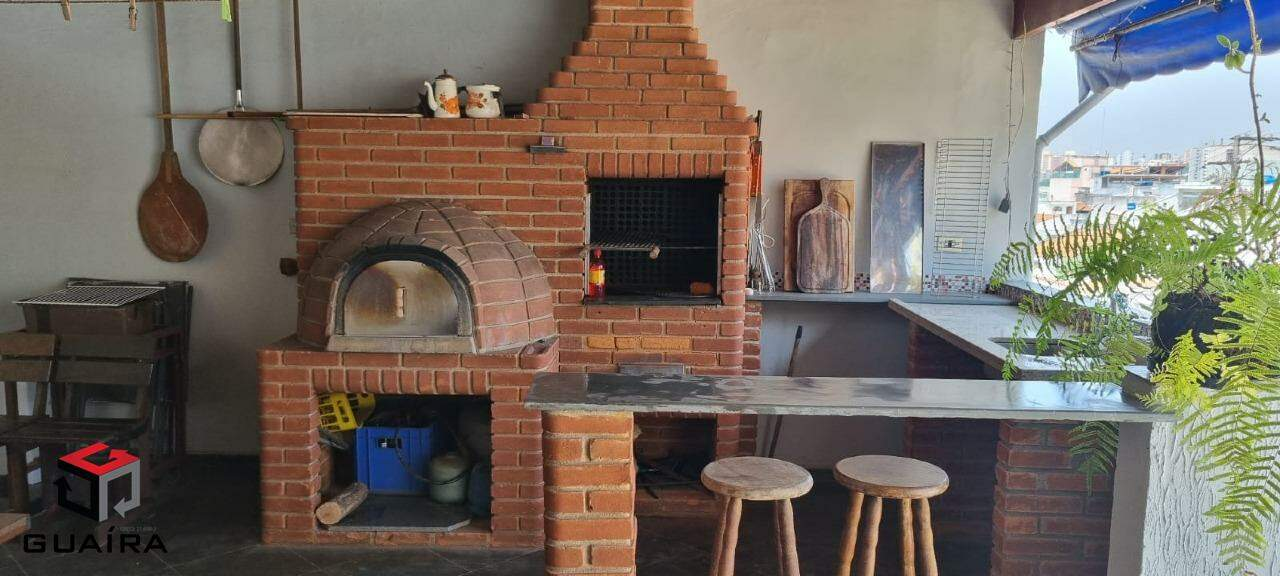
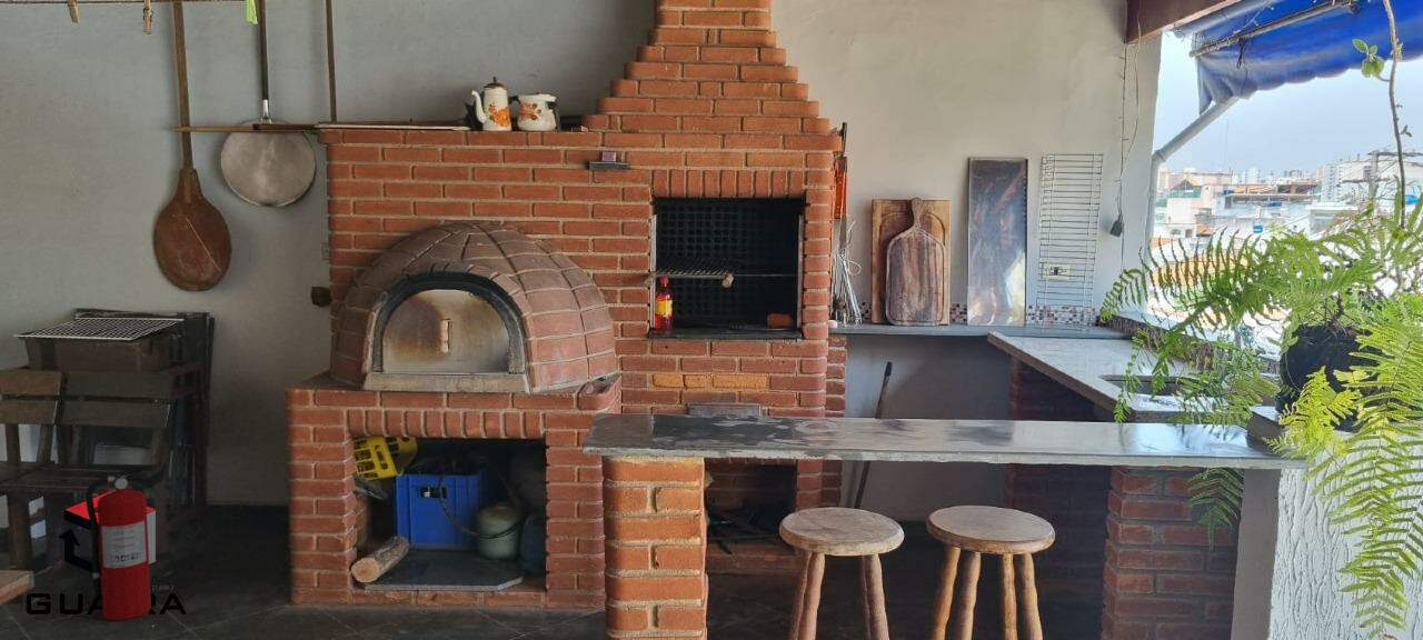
+ fire extinguisher [84,464,155,621]
